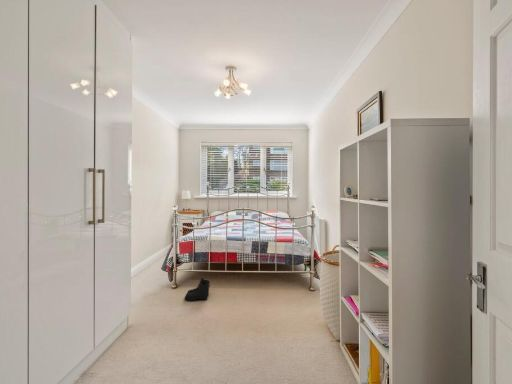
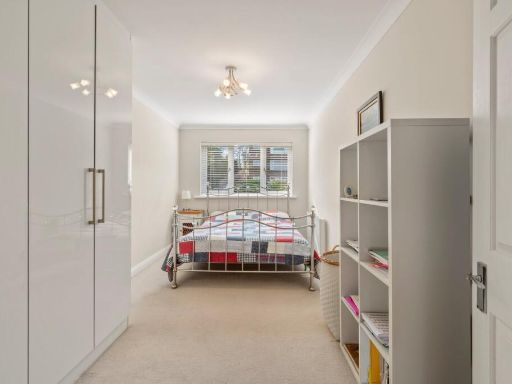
- boots [183,277,211,302]
